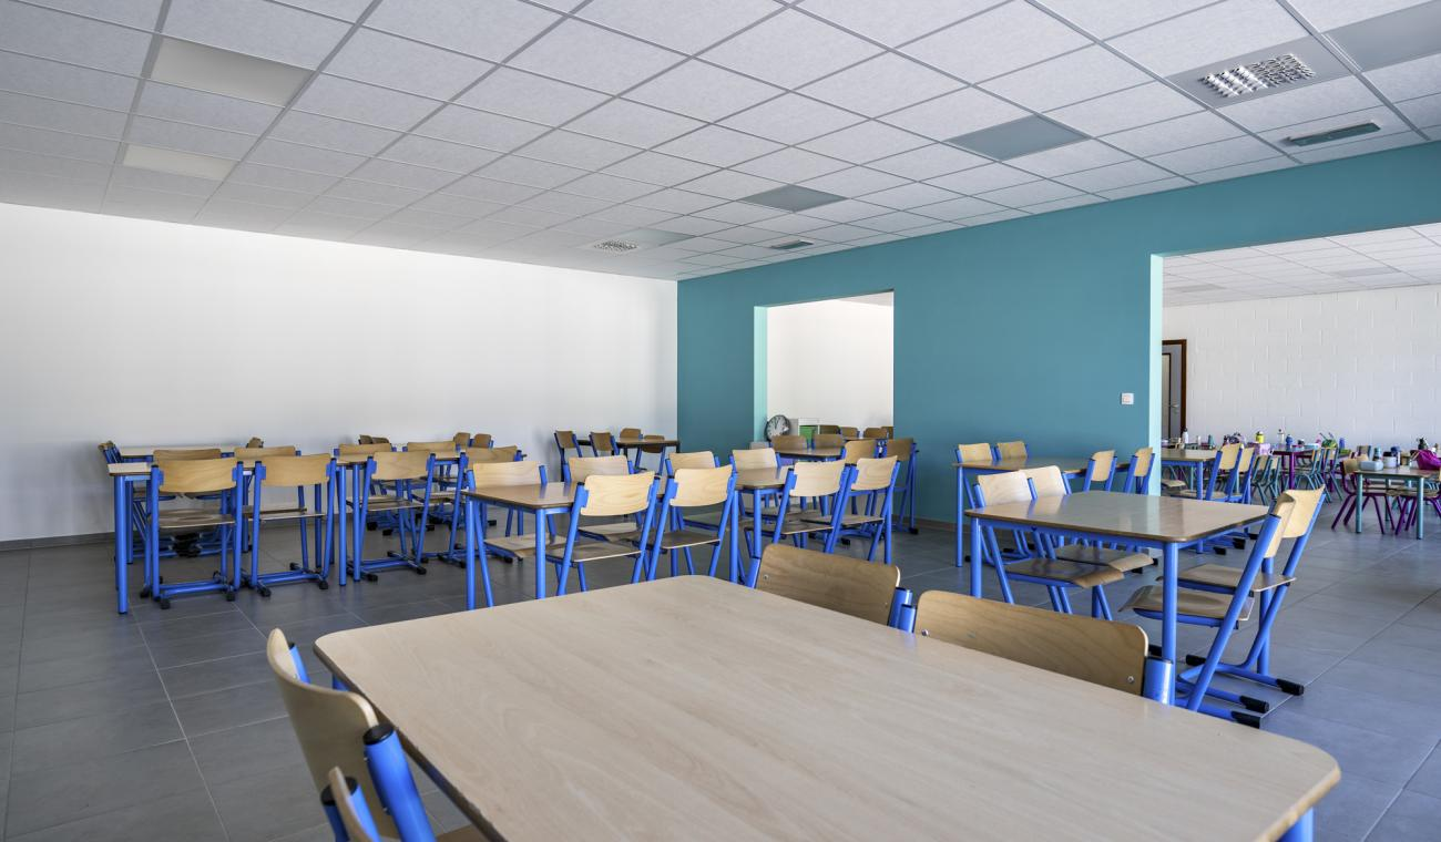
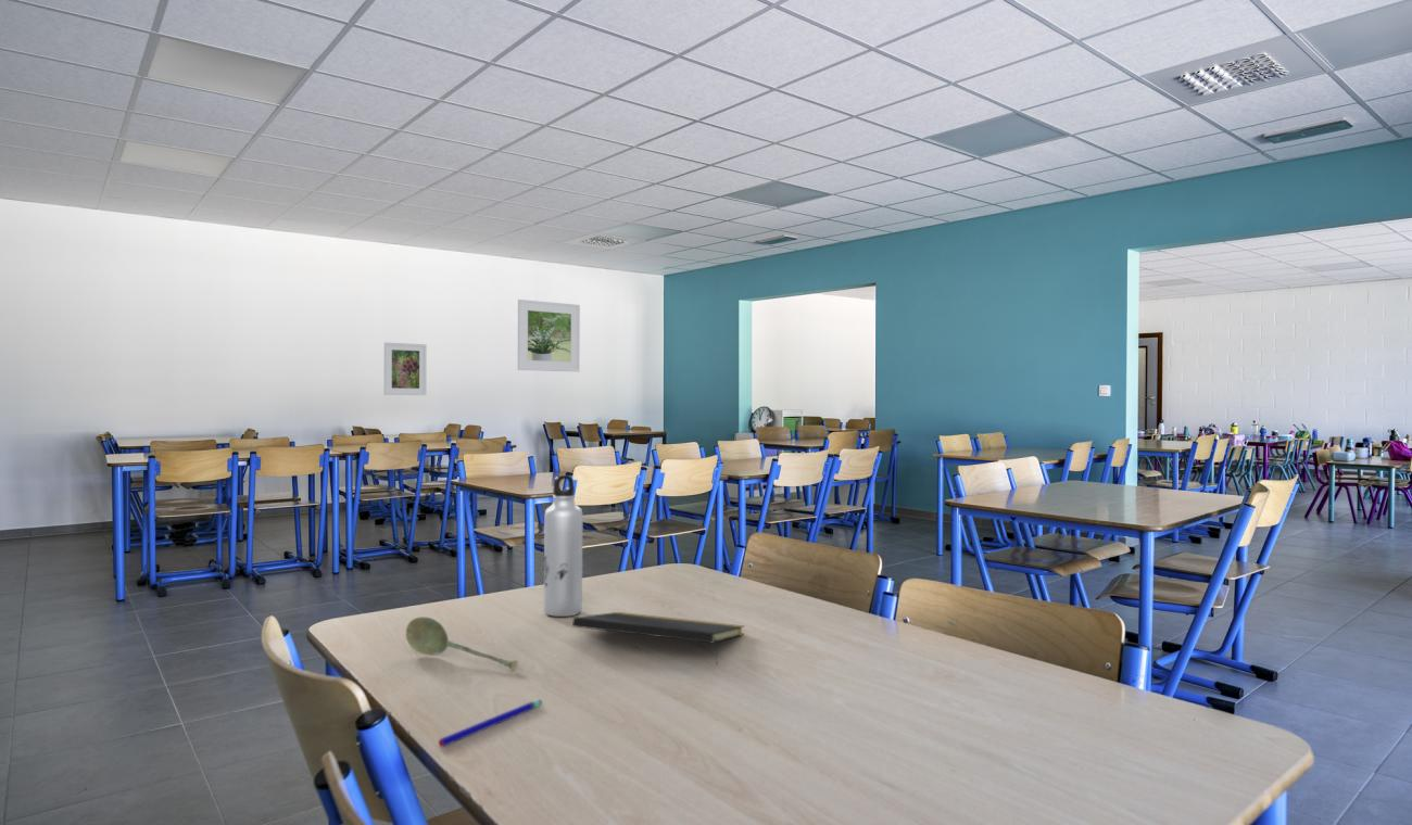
+ pen [438,698,543,748]
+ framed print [383,342,428,396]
+ water bottle [543,474,583,618]
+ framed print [517,299,581,373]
+ notepad [571,611,745,665]
+ soupspoon [405,615,519,672]
